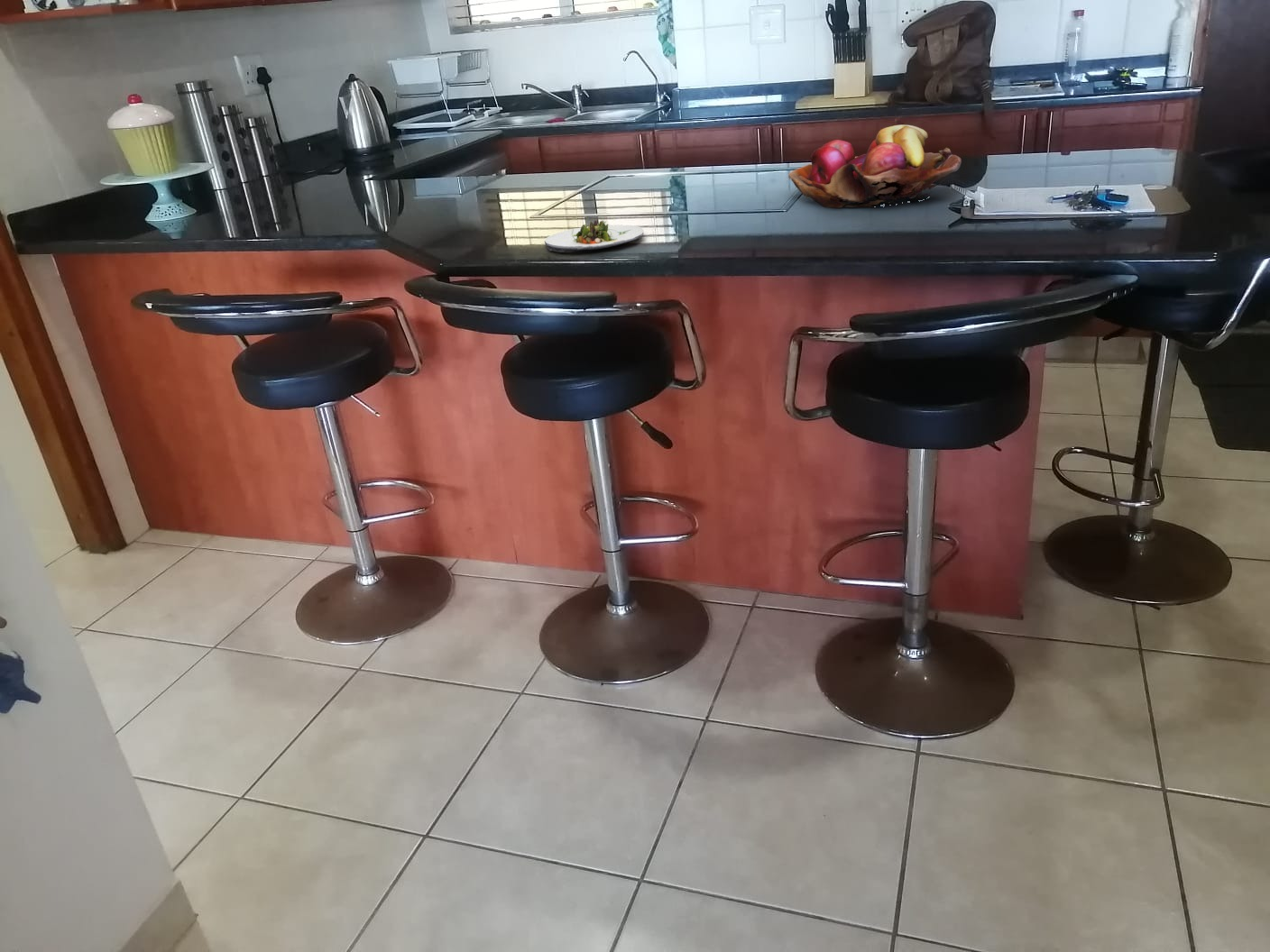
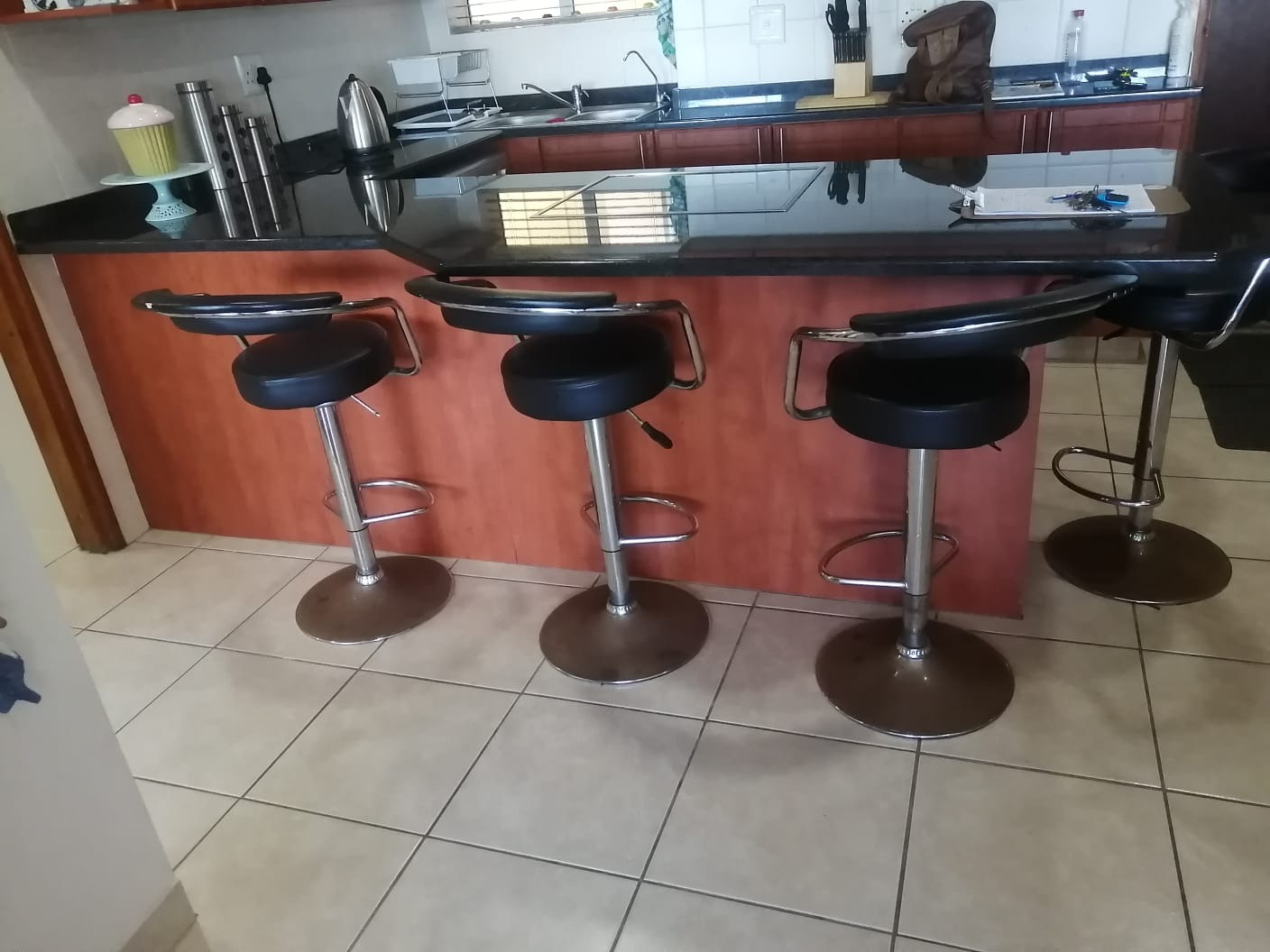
- salad plate [544,219,645,253]
- fruit basket [787,124,962,208]
